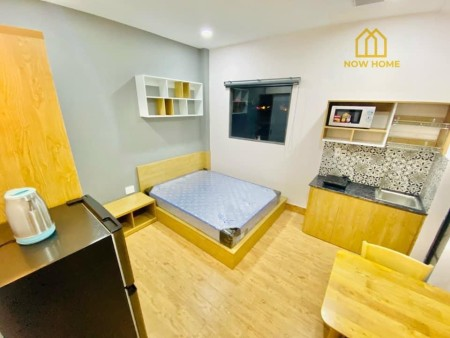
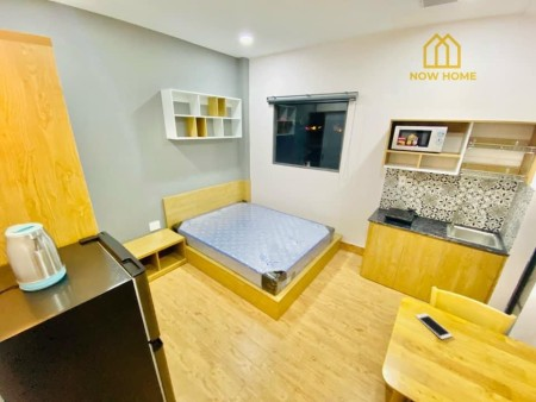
+ cell phone [415,312,454,340]
